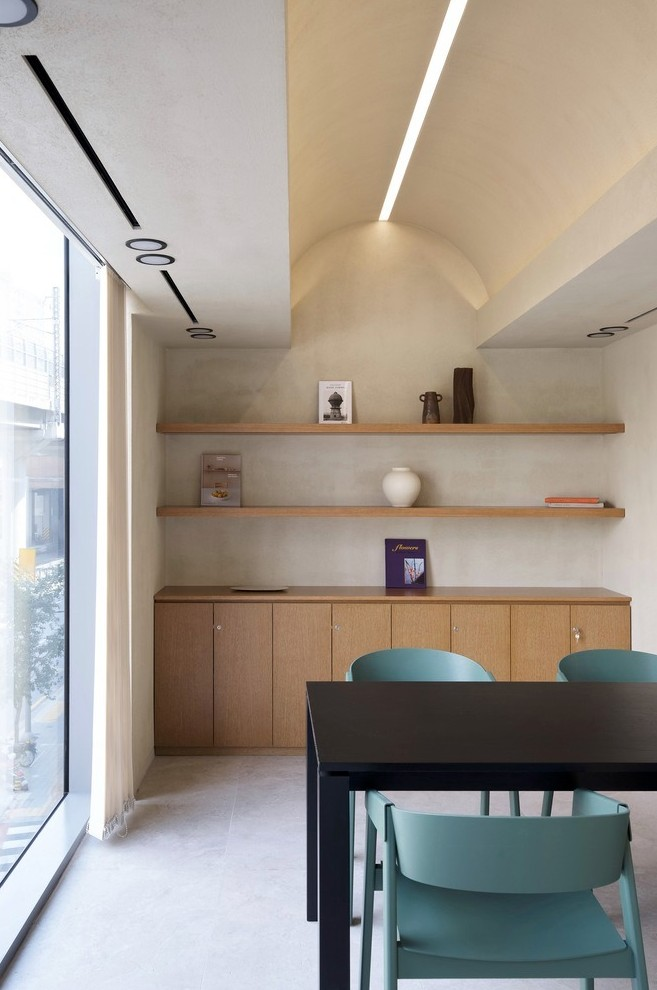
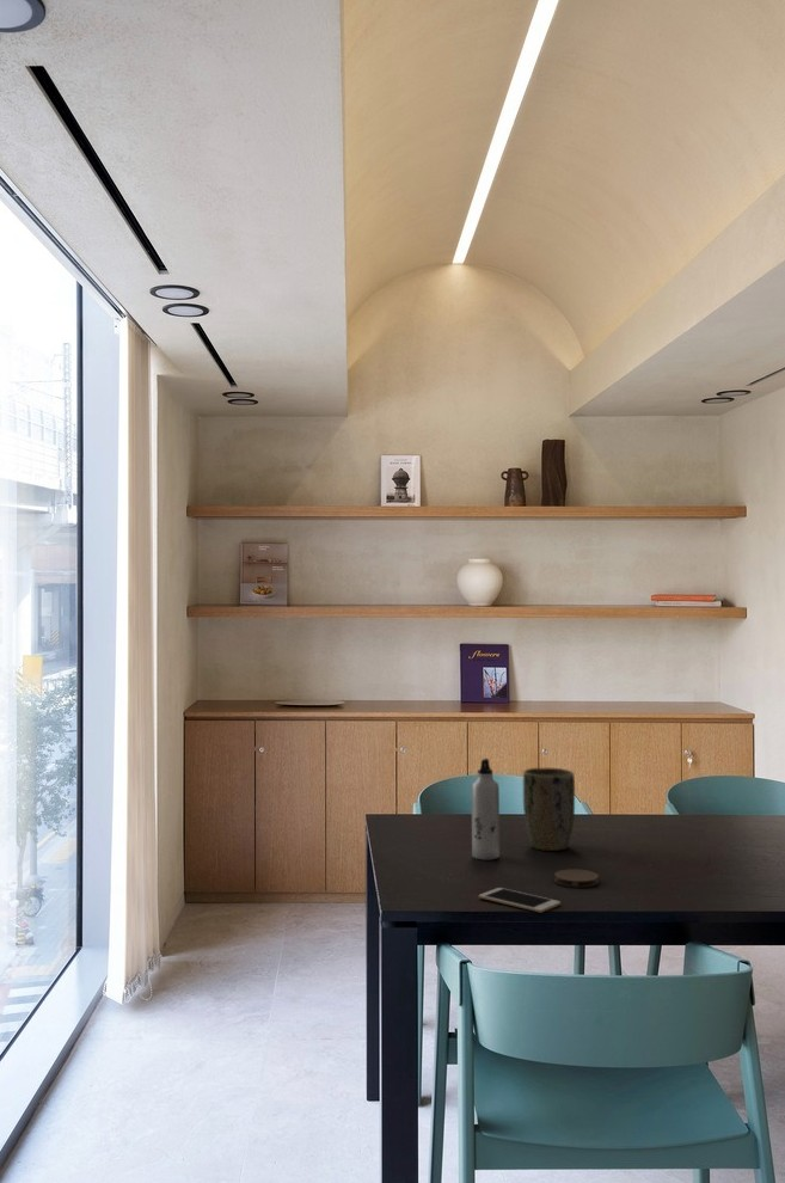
+ water bottle [471,758,501,862]
+ plant pot [522,767,576,852]
+ coaster [553,868,600,889]
+ cell phone [478,887,562,914]
